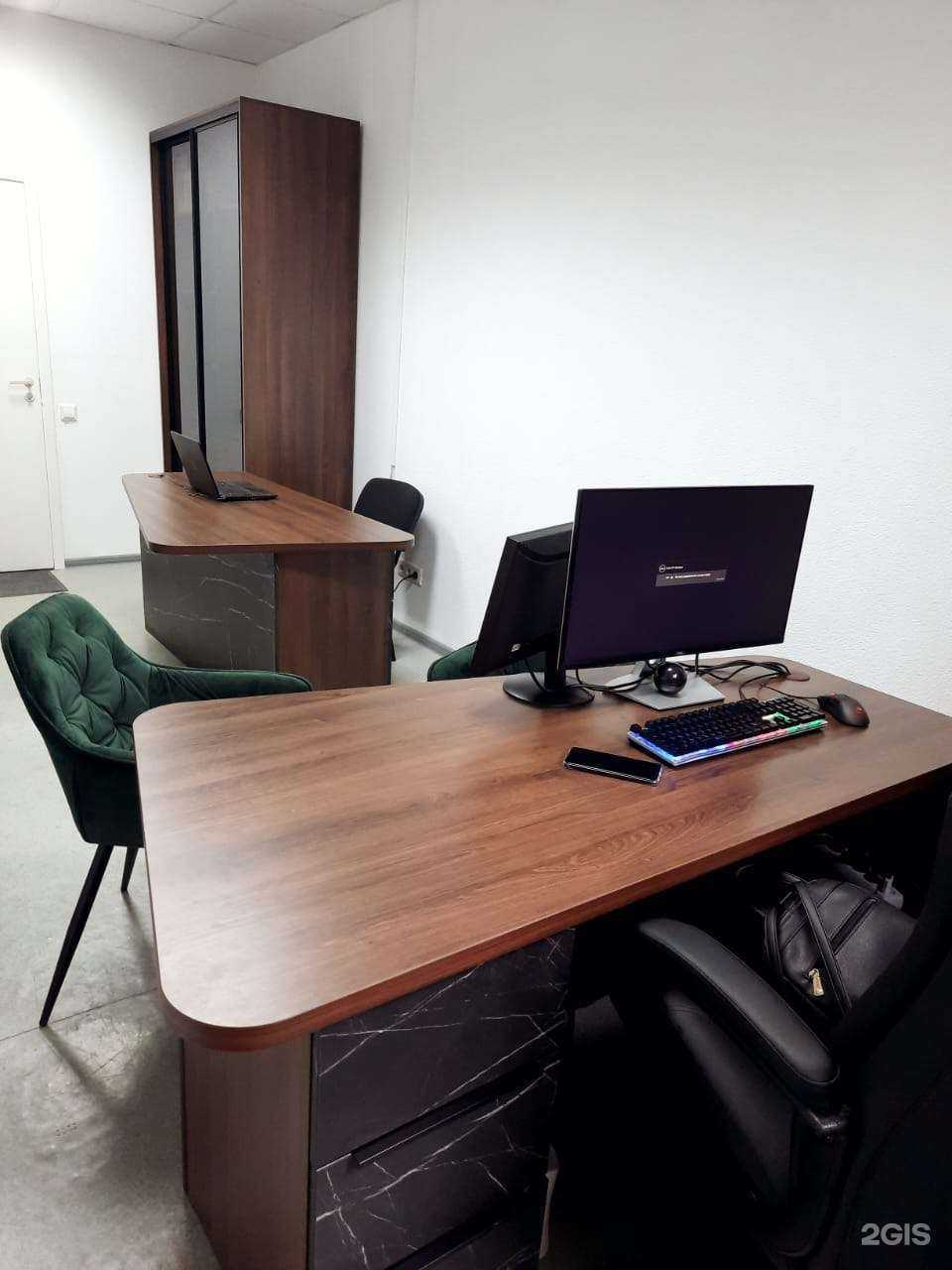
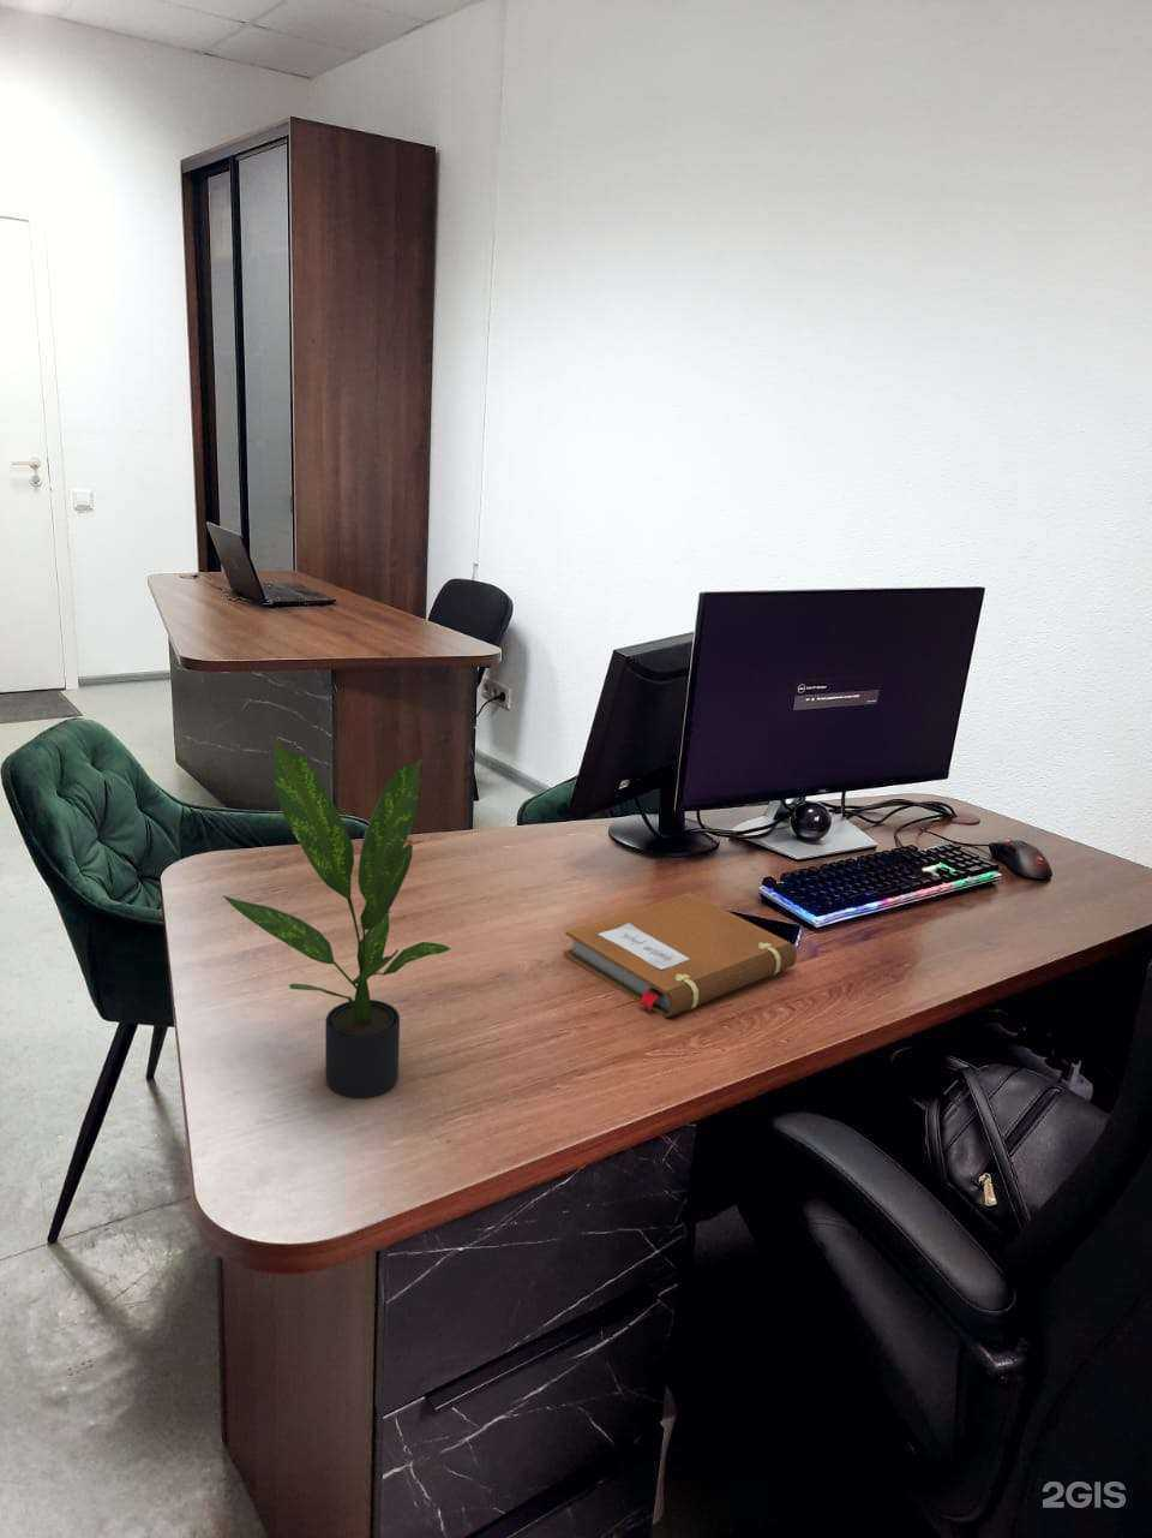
+ notebook [563,891,797,1018]
+ potted plant [220,741,453,1098]
